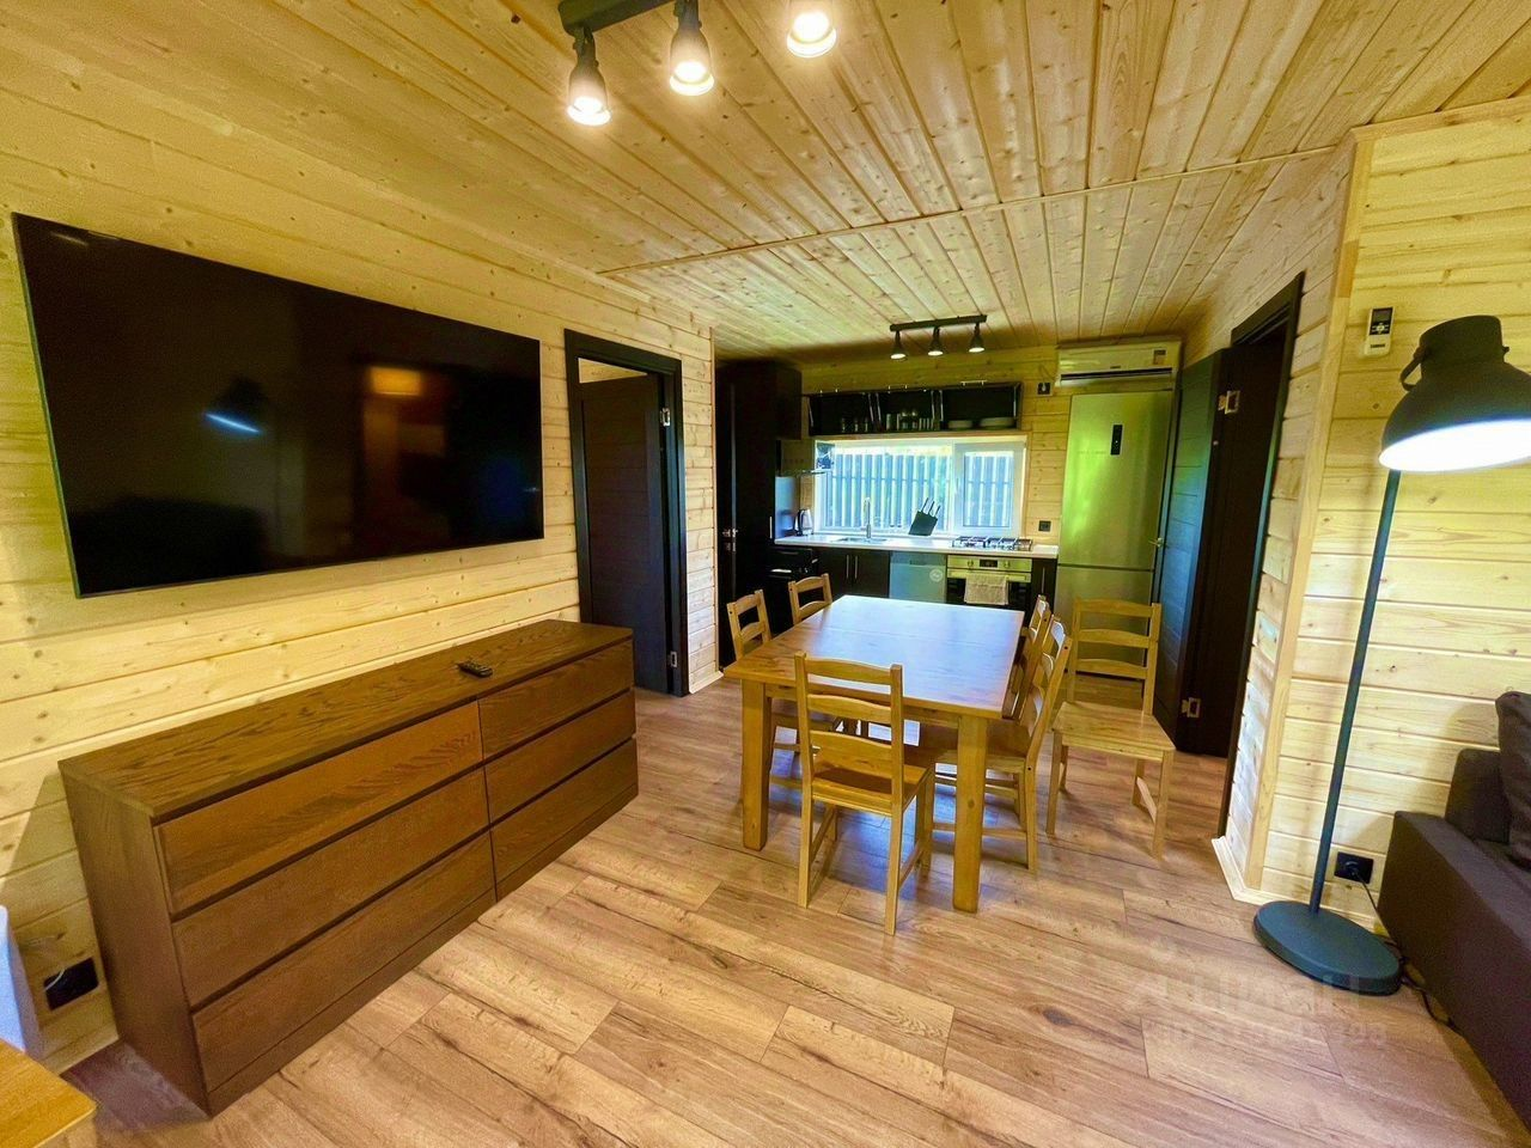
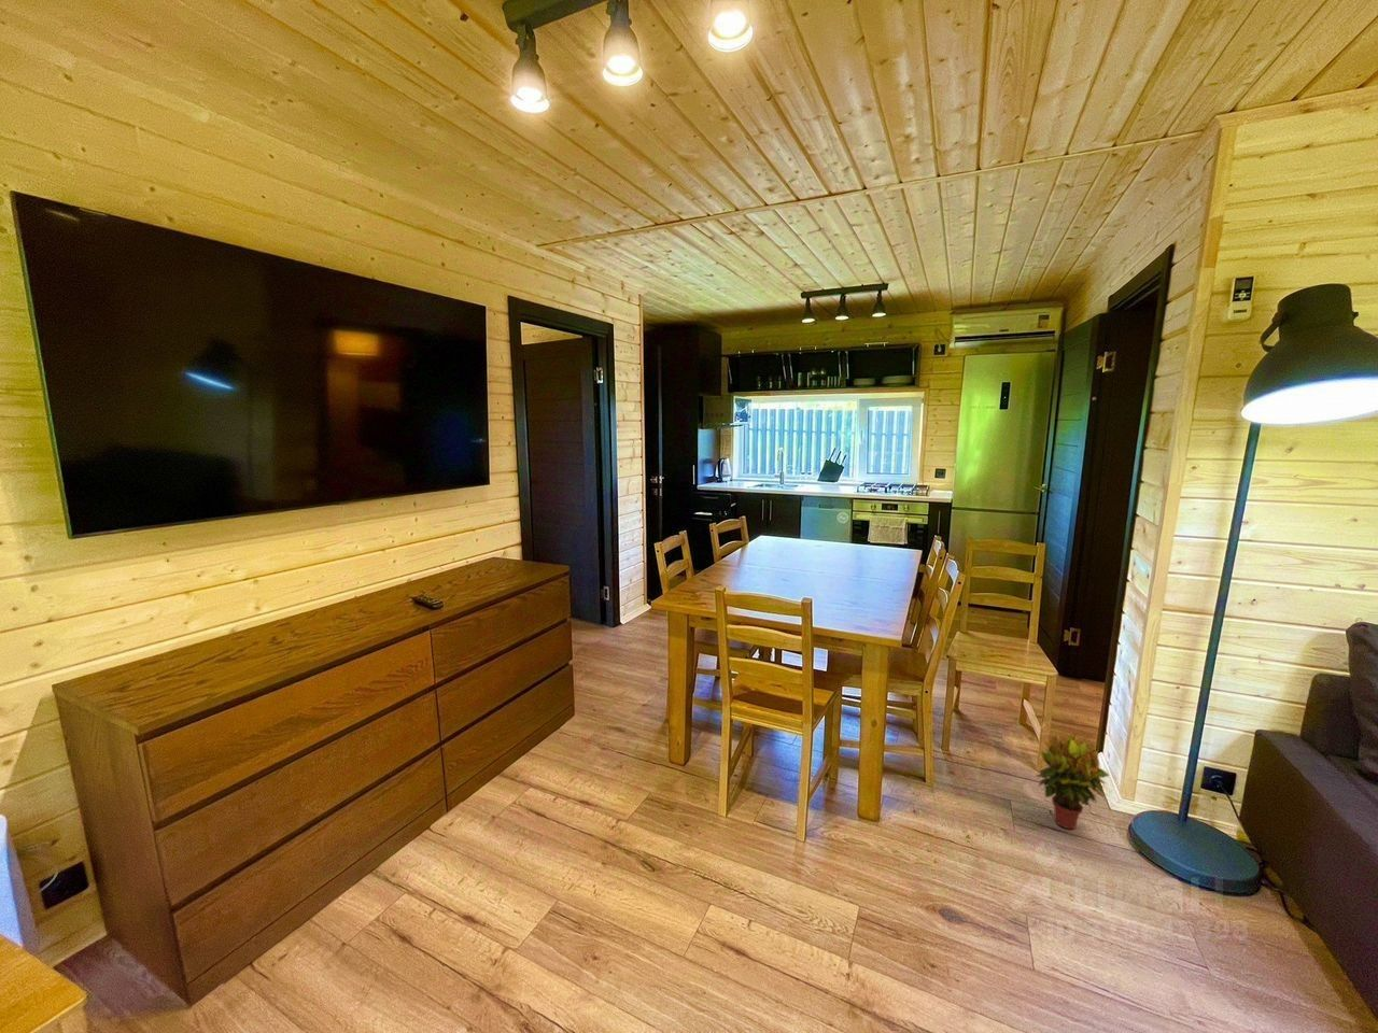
+ potted plant [1034,731,1110,830]
